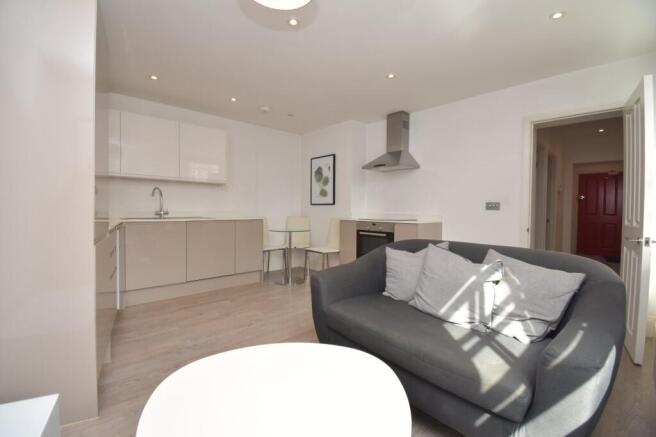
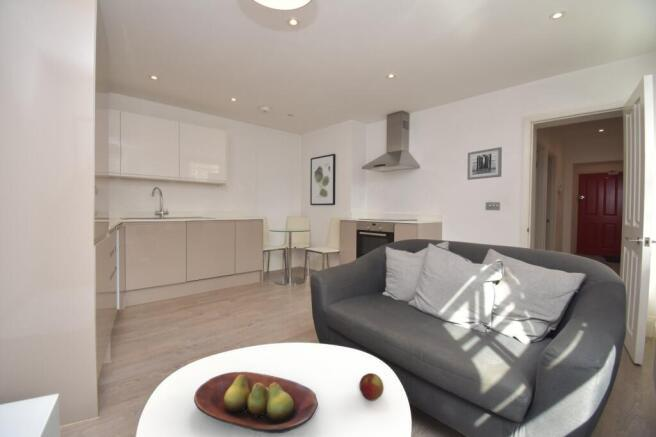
+ apple [359,372,385,401]
+ wall art [466,146,503,181]
+ fruit bowl [193,371,319,434]
